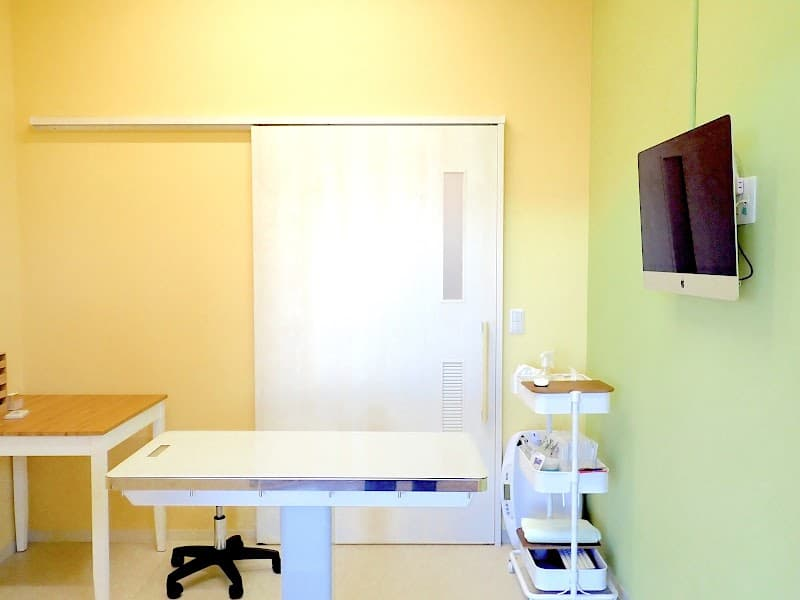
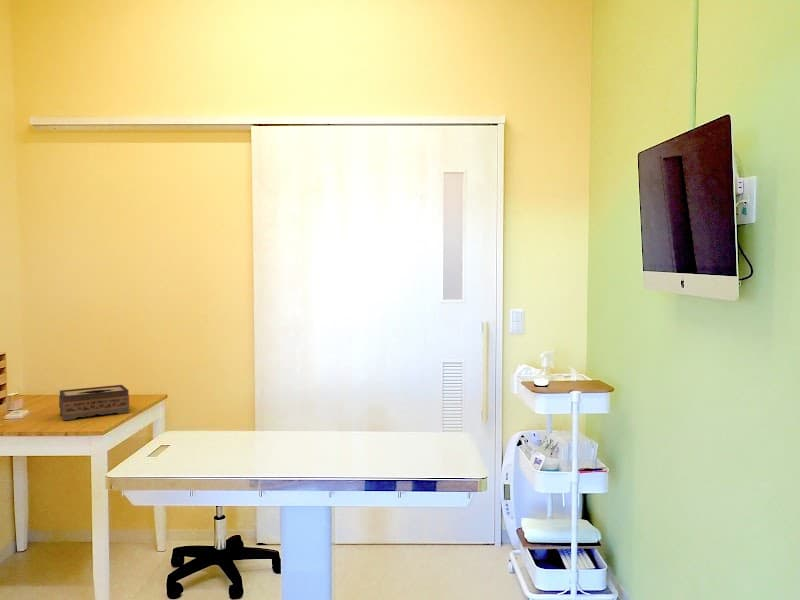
+ tissue box [58,384,130,421]
